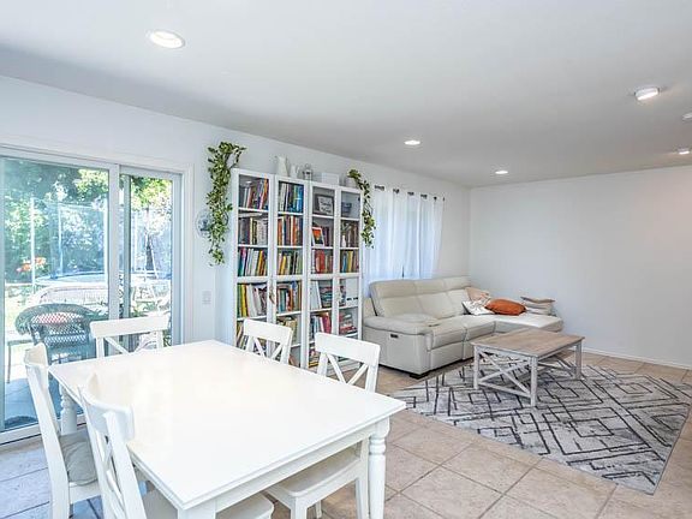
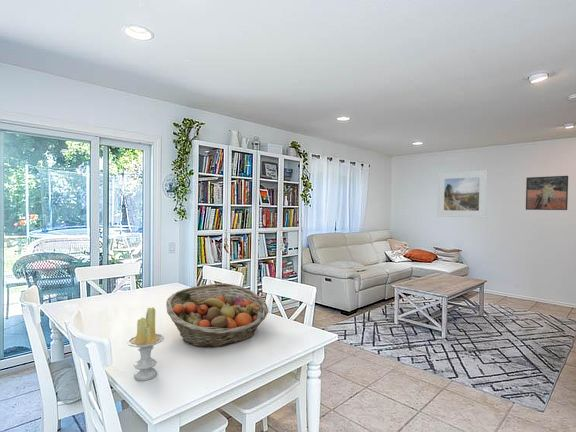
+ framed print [525,175,569,211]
+ candle [126,306,165,382]
+ fruit basket [165,282,269,348]
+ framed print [436,169,489,219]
